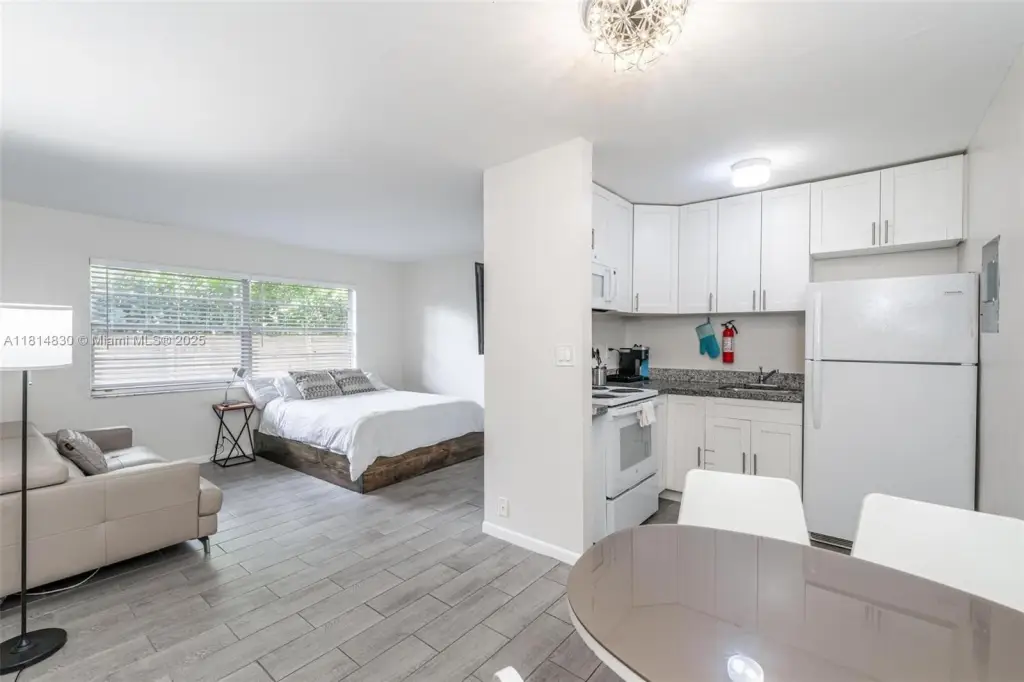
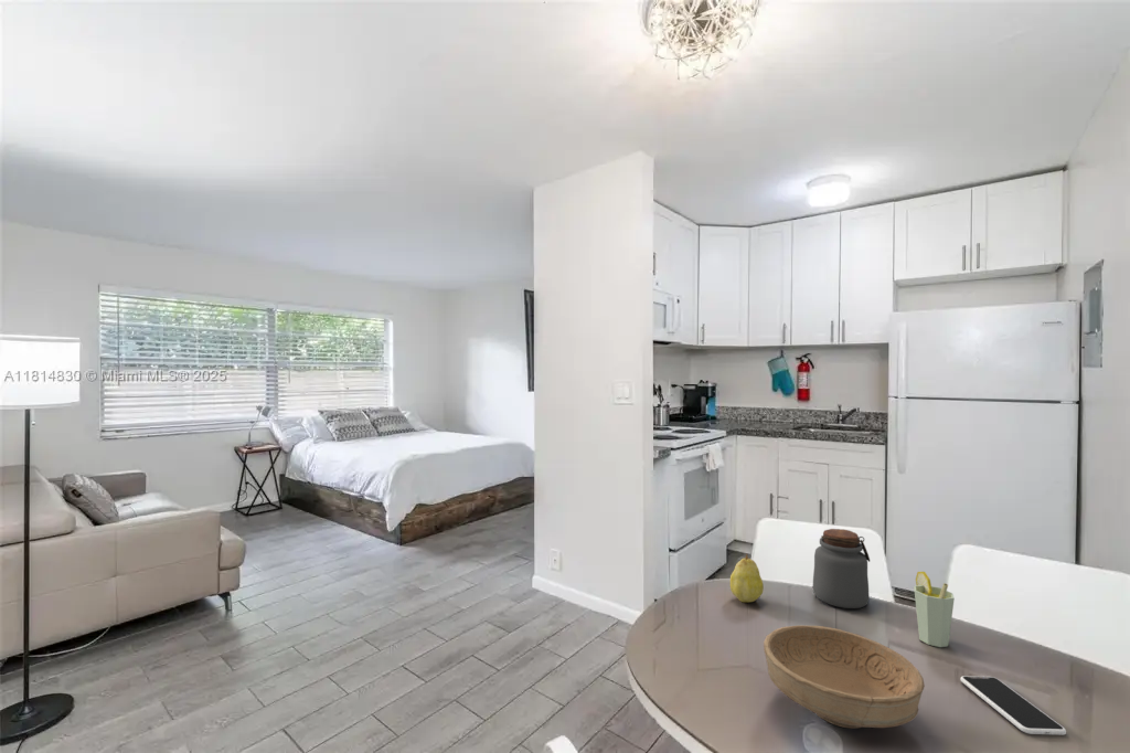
+ smartphone [959,675,1067,736]
+ bowl [763,625,926,730]
+ jar [812,528,871,609]
+ fruit [729,552,765,604]
+ cup [913,571,956,648]
